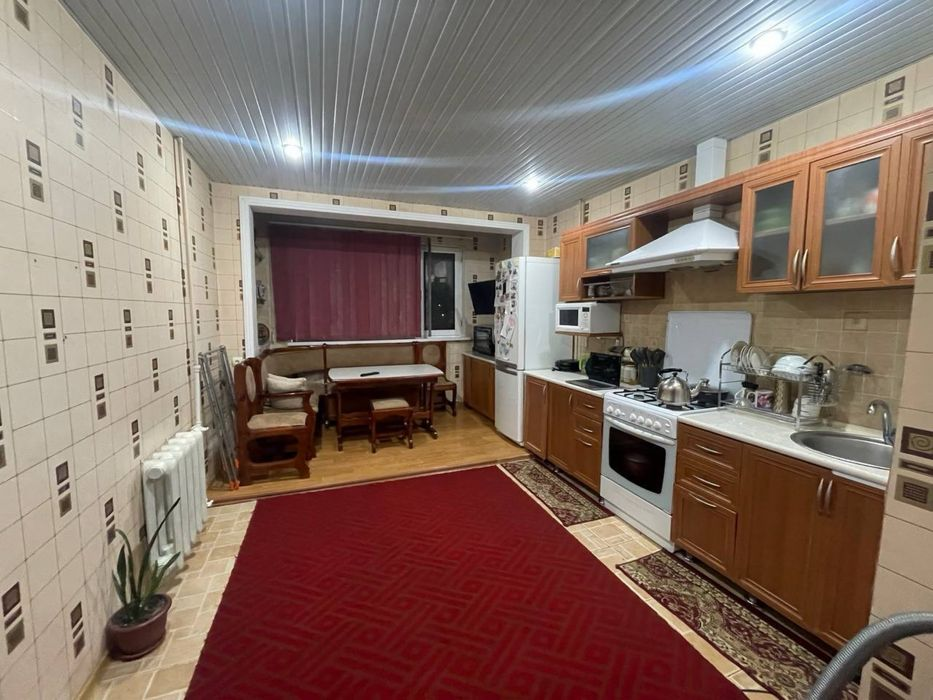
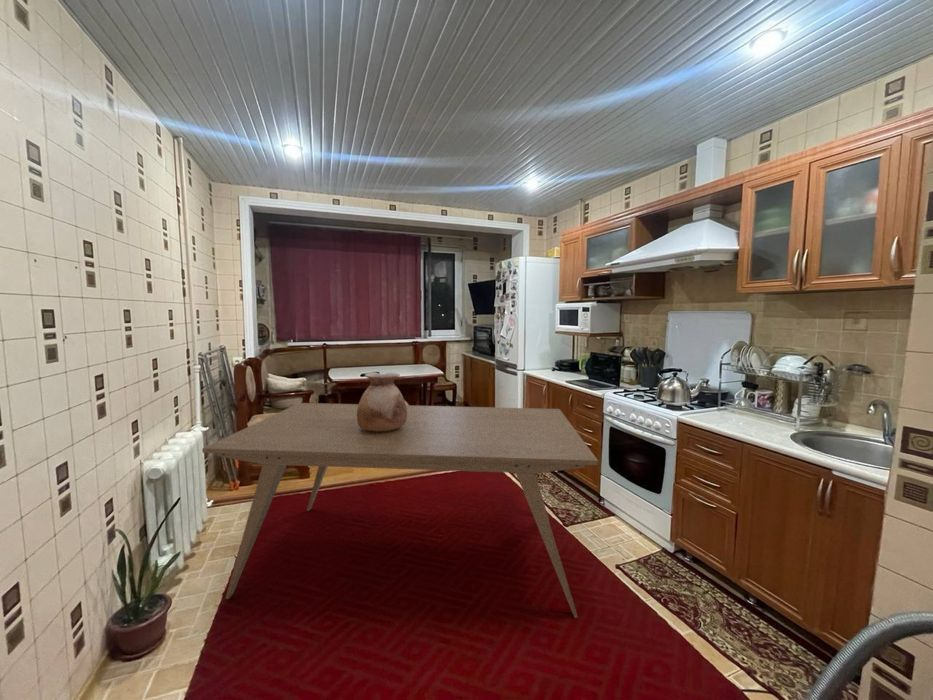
+ dining table [201,402,599,619]
+ vase [357,371,407,432]
